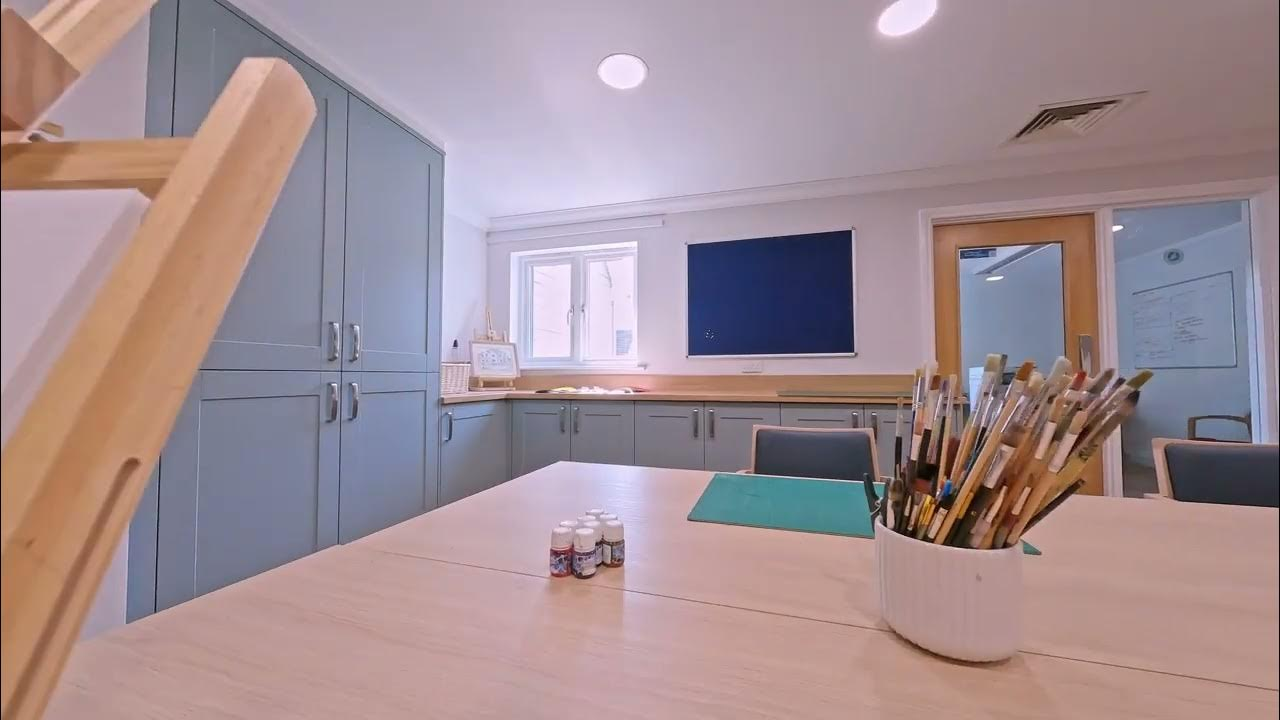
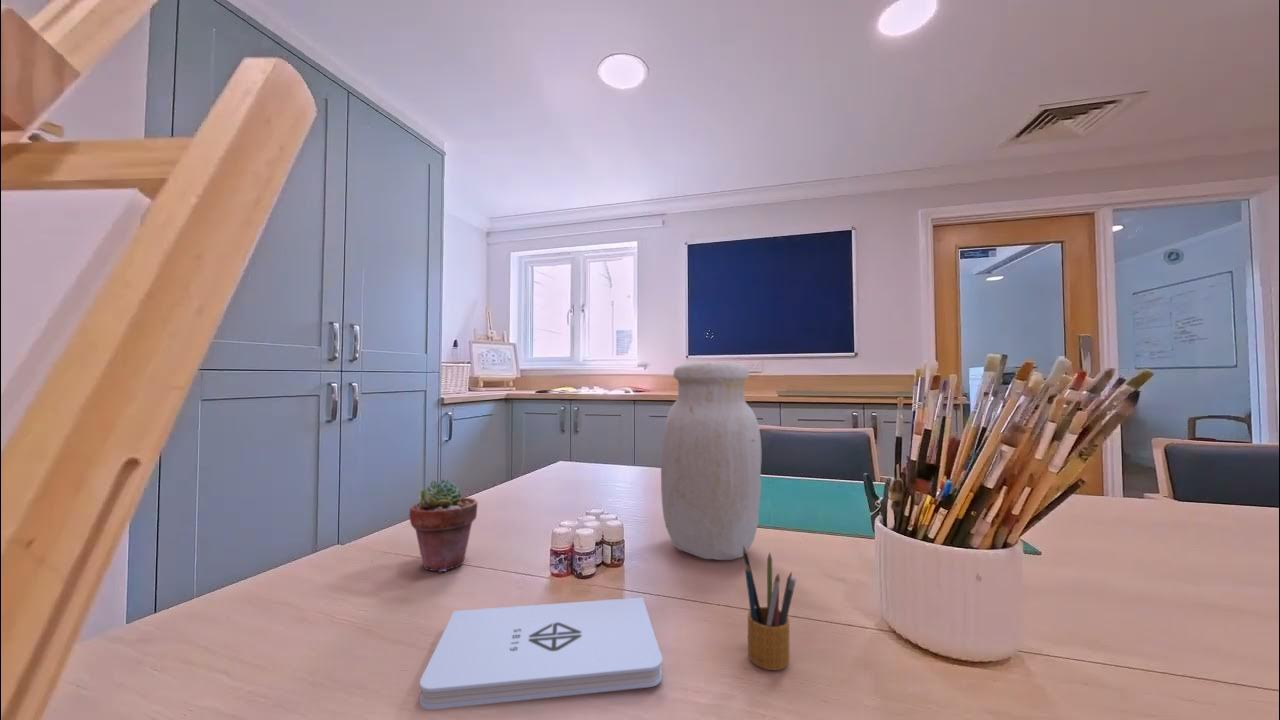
+ pencil box [743,546,797,671]
+ potted succulent [408,478,478,573]
+ jar [660,361,763,561]
+ notepad [419,596,663,710]
